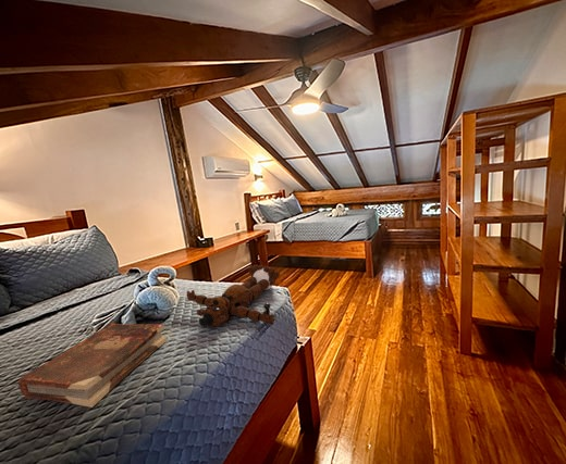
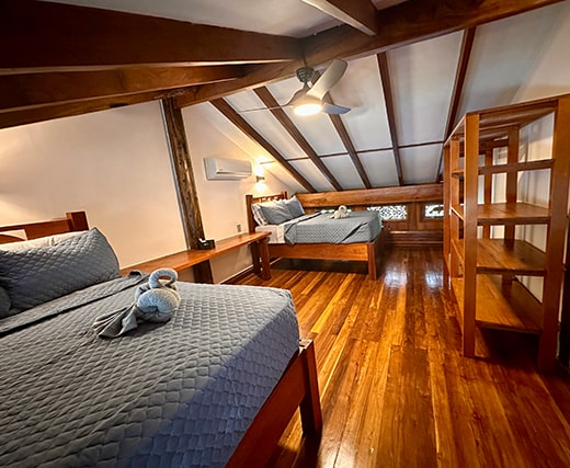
- book [17,322,169,409]
- teddy bear [186,264,281,328]
